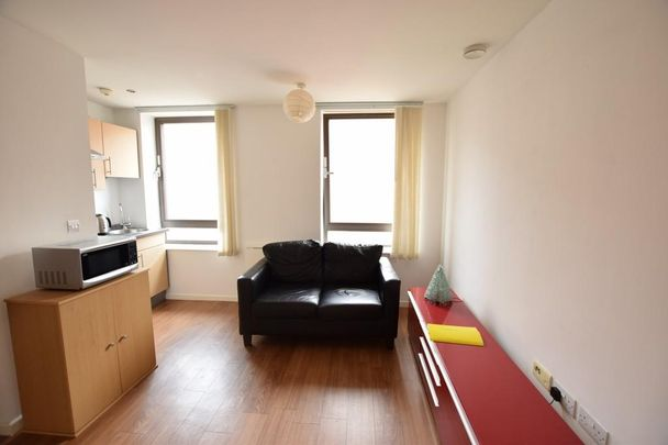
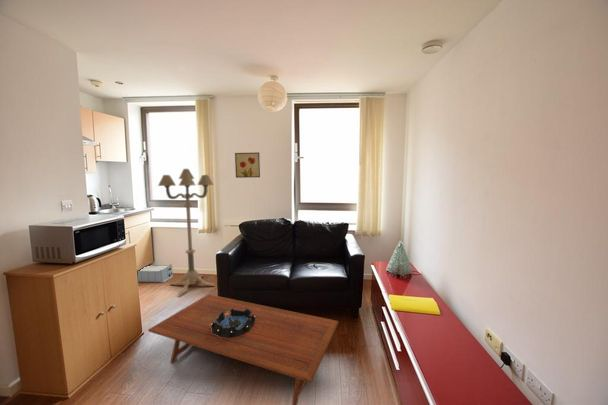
+ decorative bowl [211,308,256,338]
+ storage bin [138,263,174,283]
+ floor lamp [157,168,216,297]
+ wall art [234,151,261,179]
+ coffee table [147,293,339,405]
